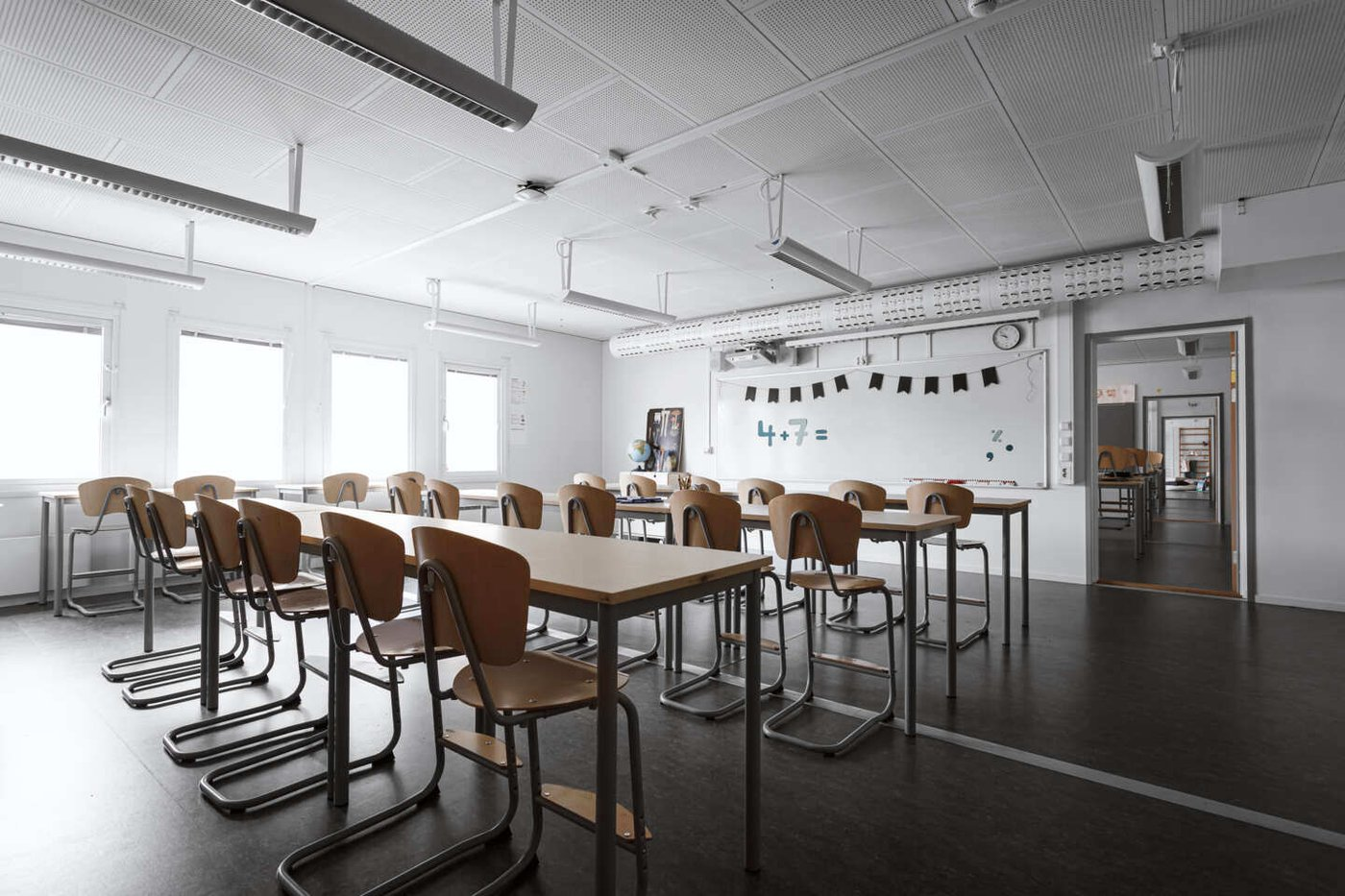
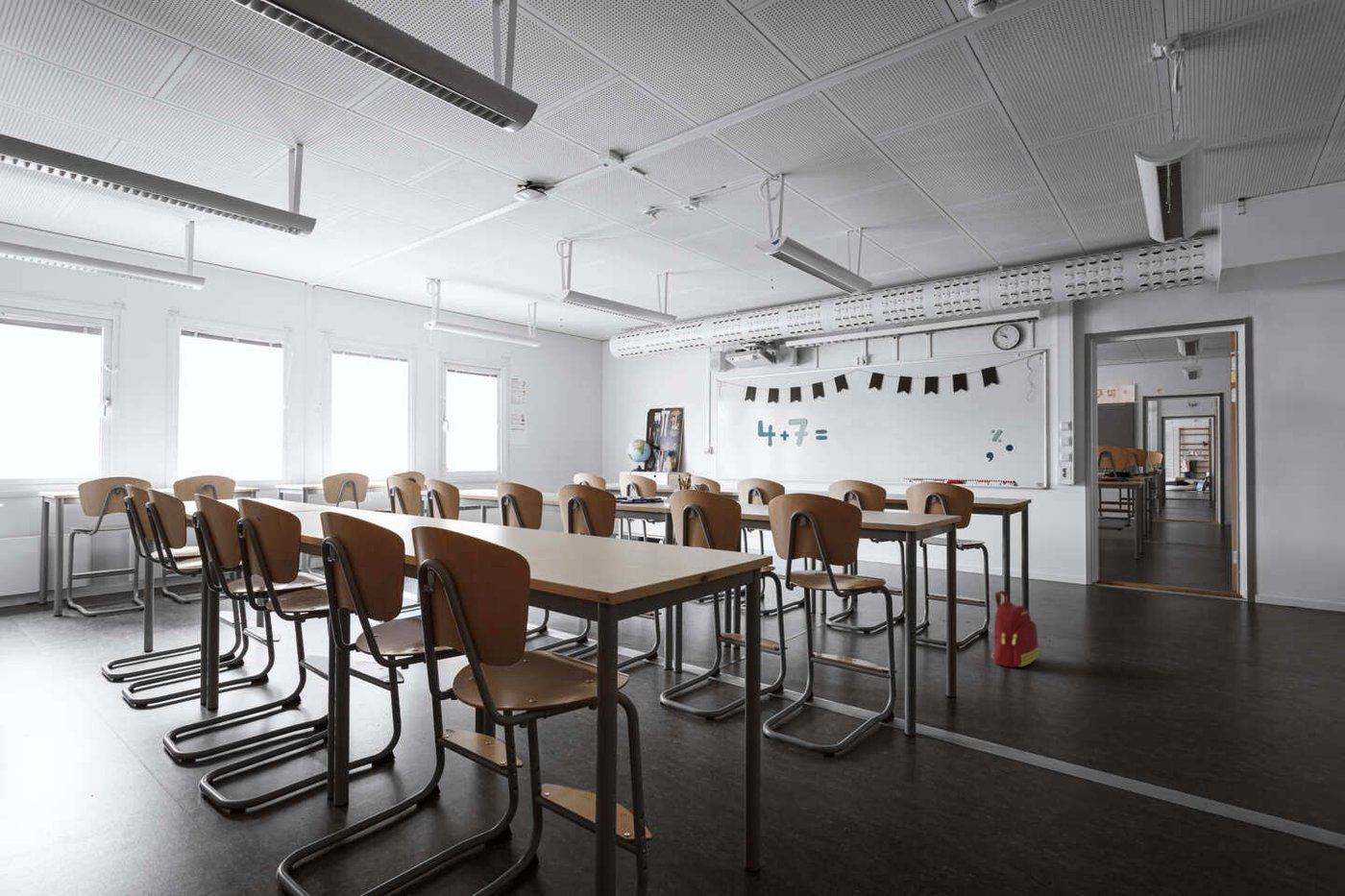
+ backpack [990,590,1039,668]
